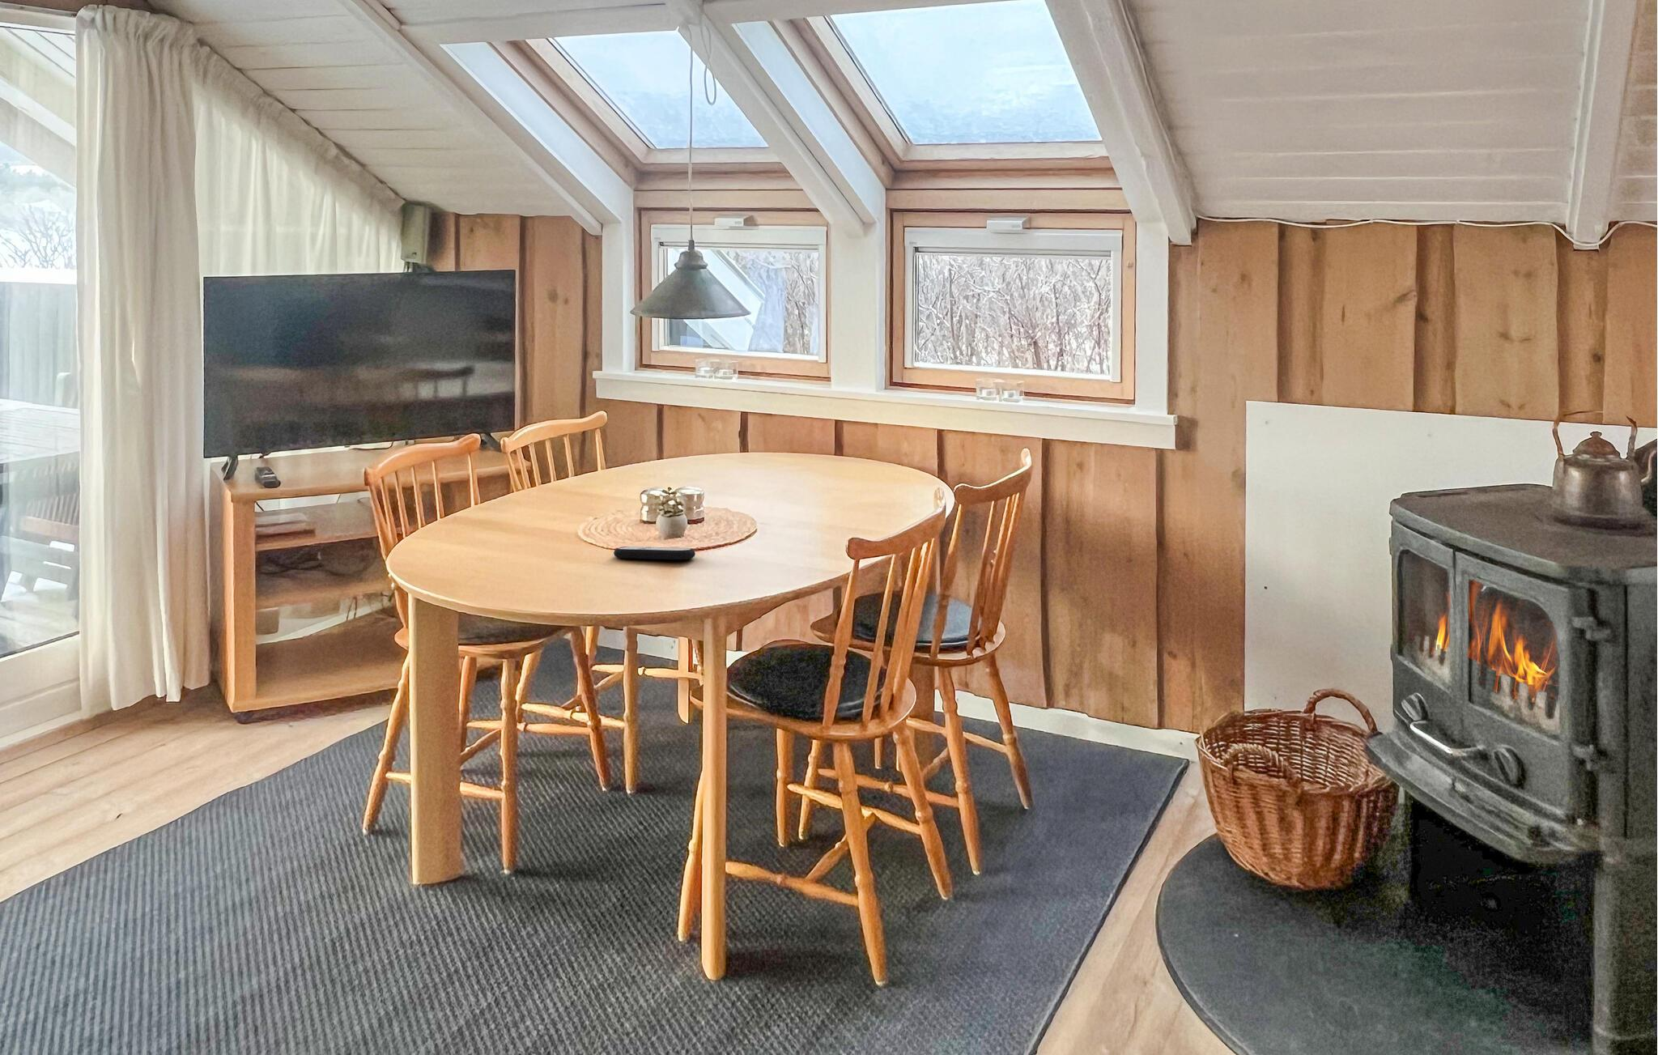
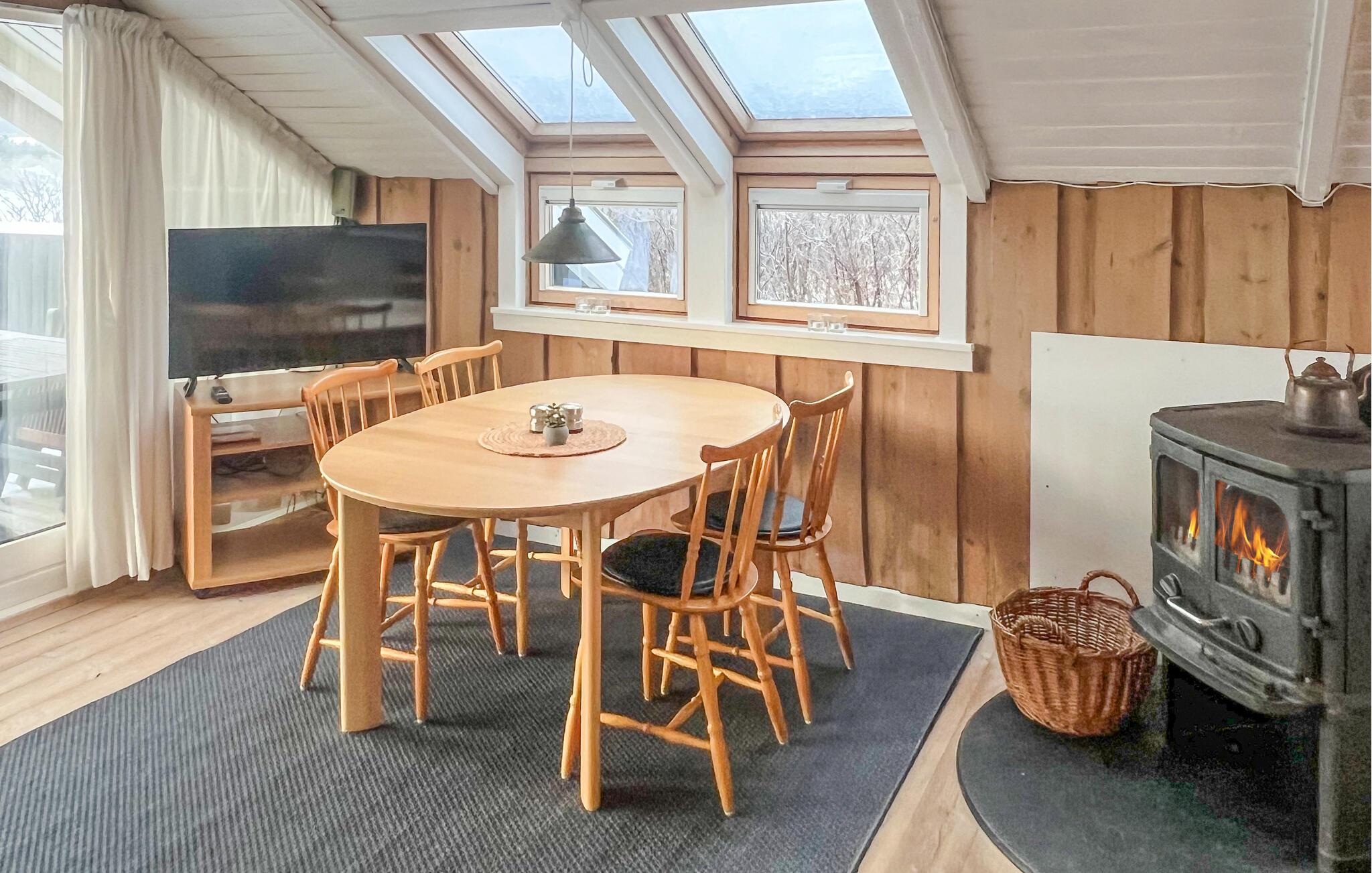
- remote control [613,546,696,561]
